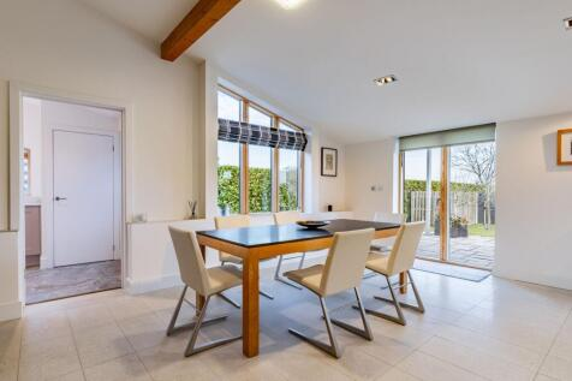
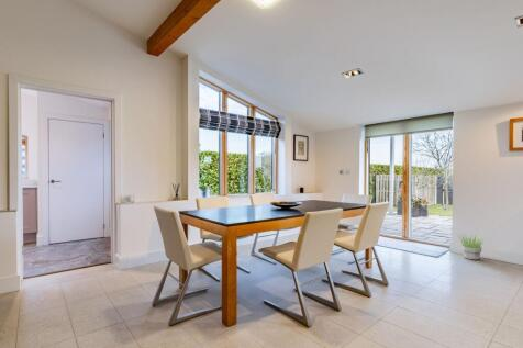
+ potted plant [455,233,487,261]
